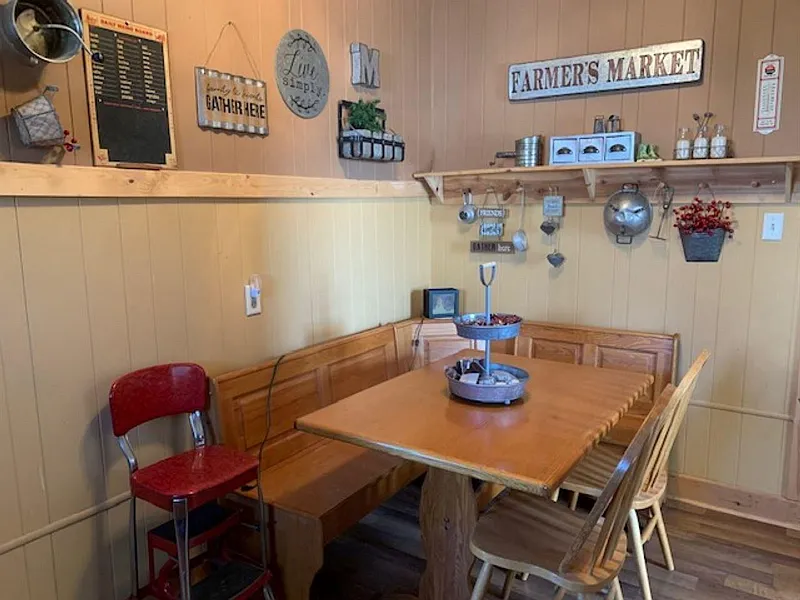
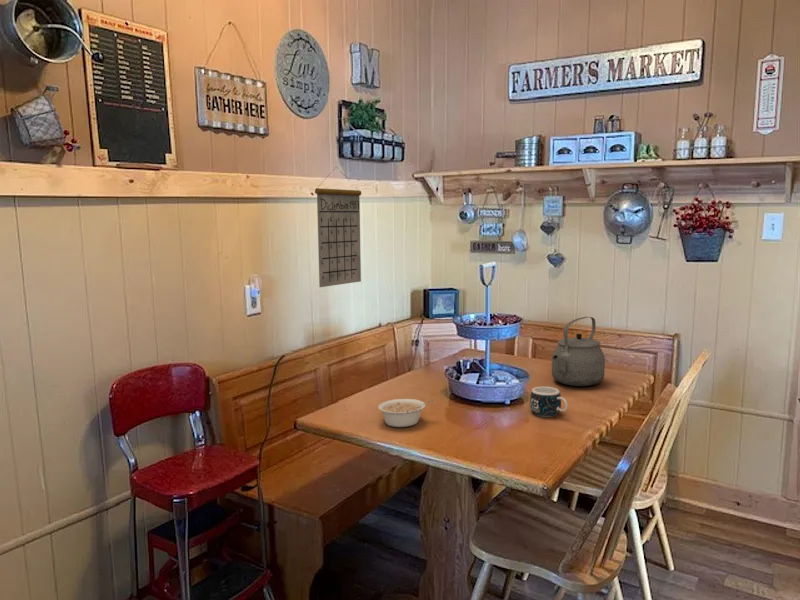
+ tea kettle [551,316,606,387]
+ legume [377,398,436,428]
+ calendar [314,166,362,288]
+ mug [529,386,569,418]
